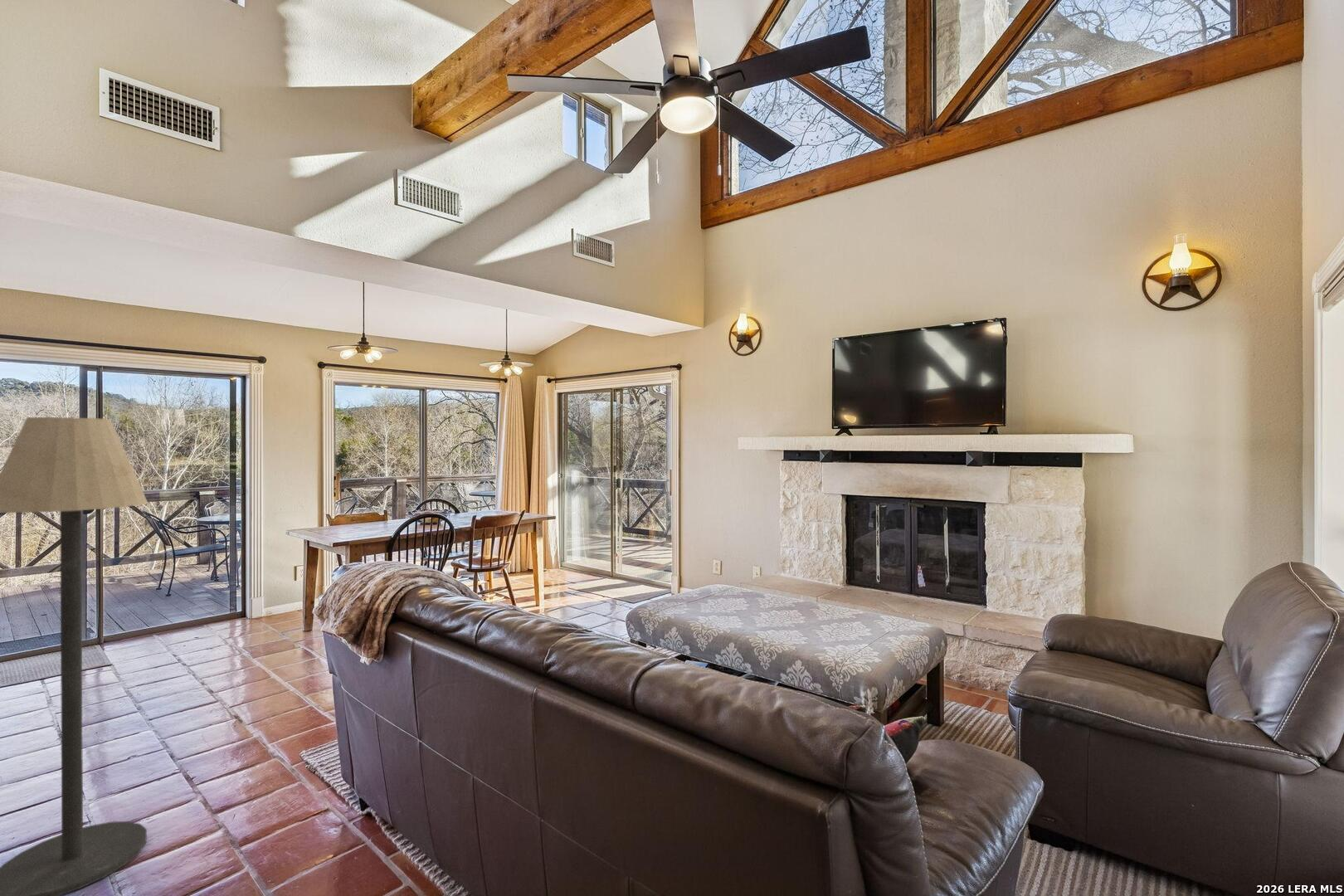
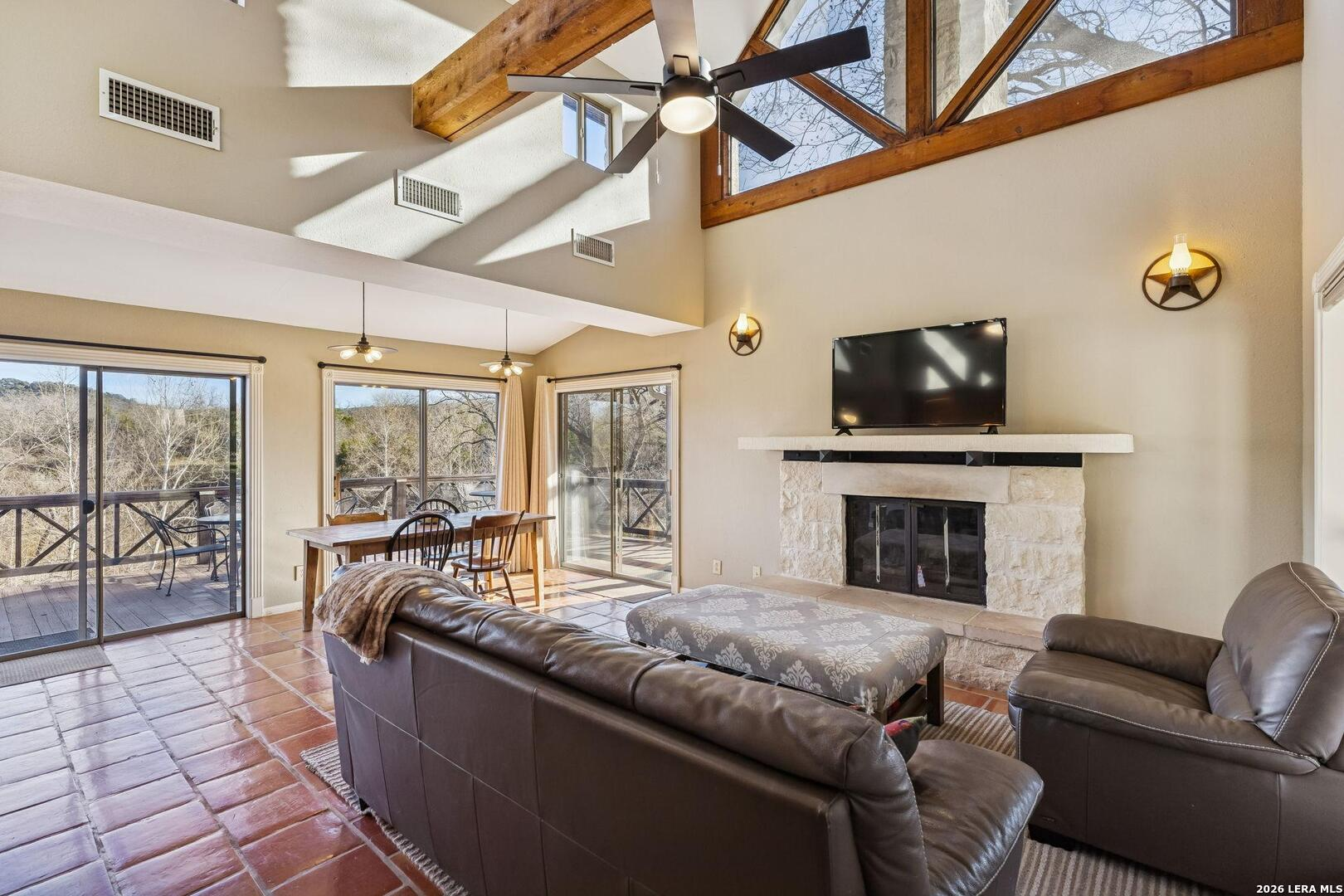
- floor lamp [0,416,149,896]
